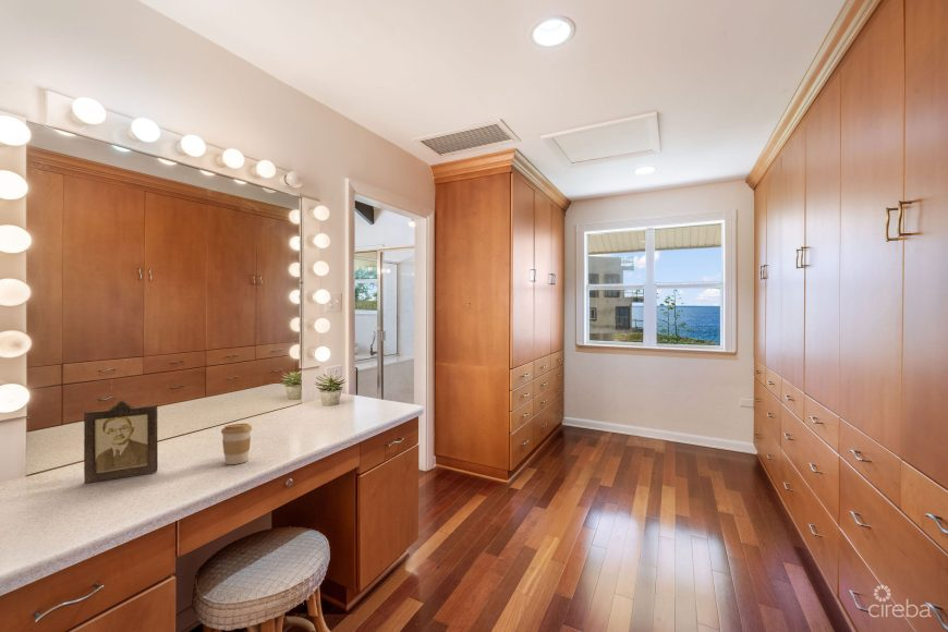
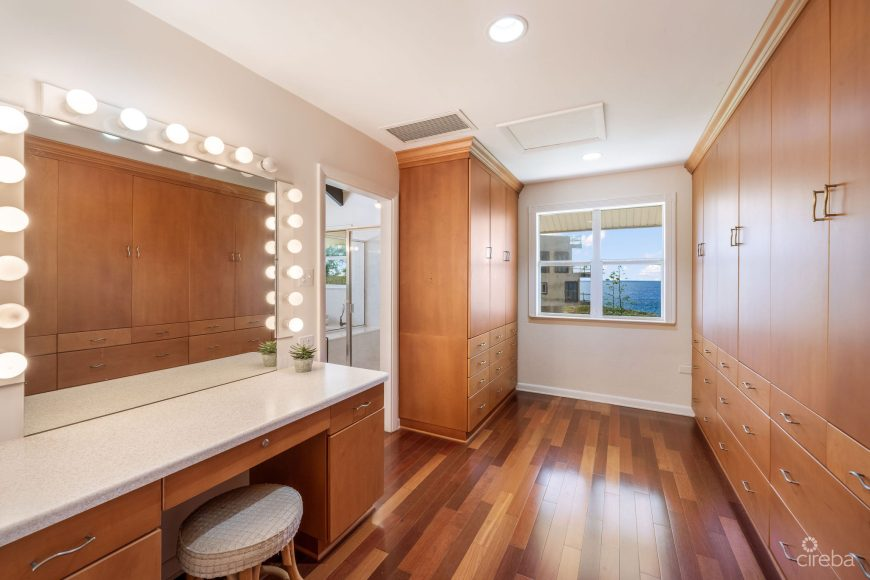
- photo frame [83,400,159,484]
- coffee cup [220,423,253,465]
